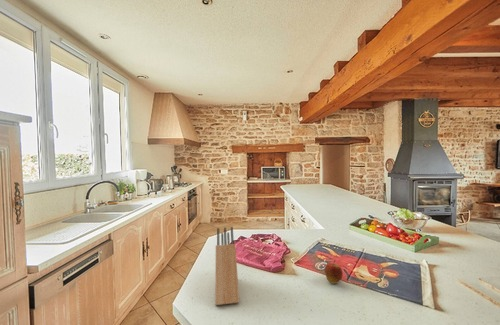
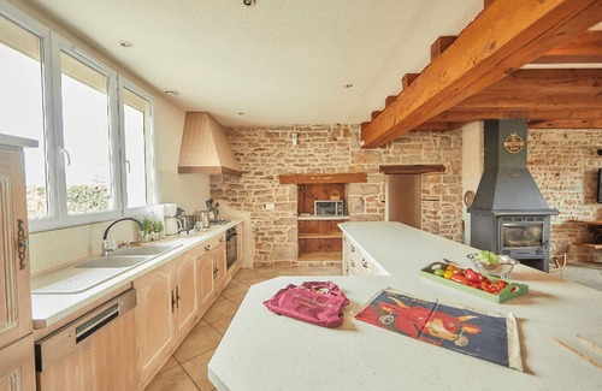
- knife block [214,226,240,306]
- fruit [324,259,344,285]
